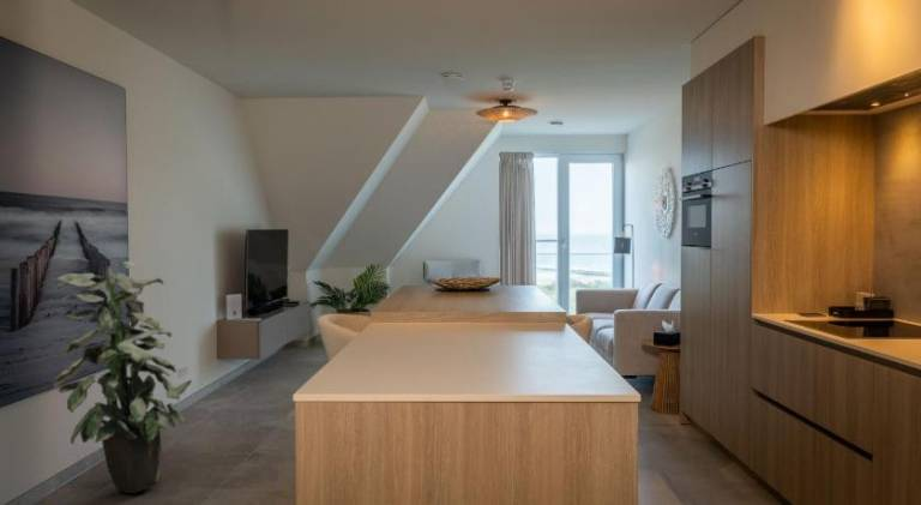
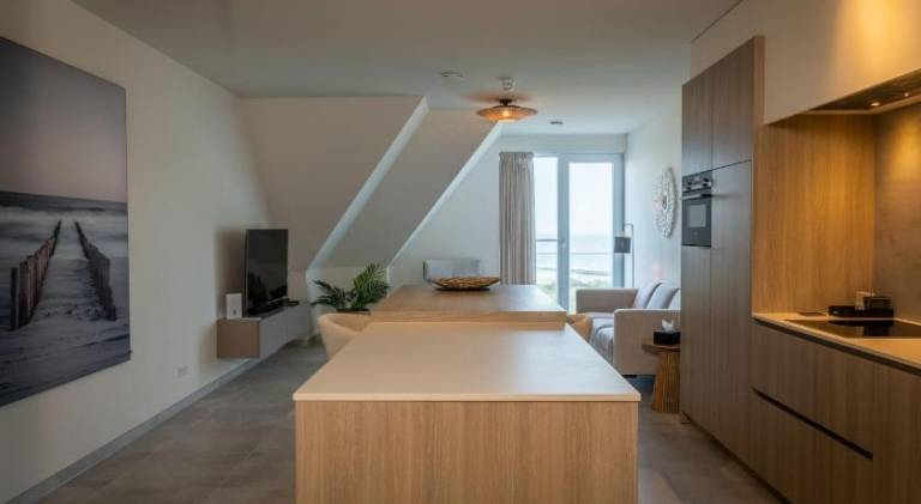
- indoor plant [52,260,193,494]
